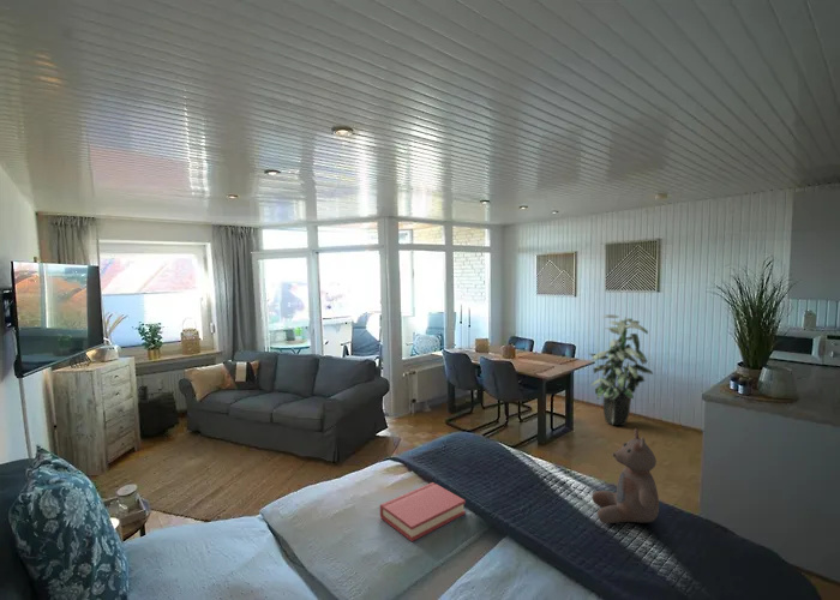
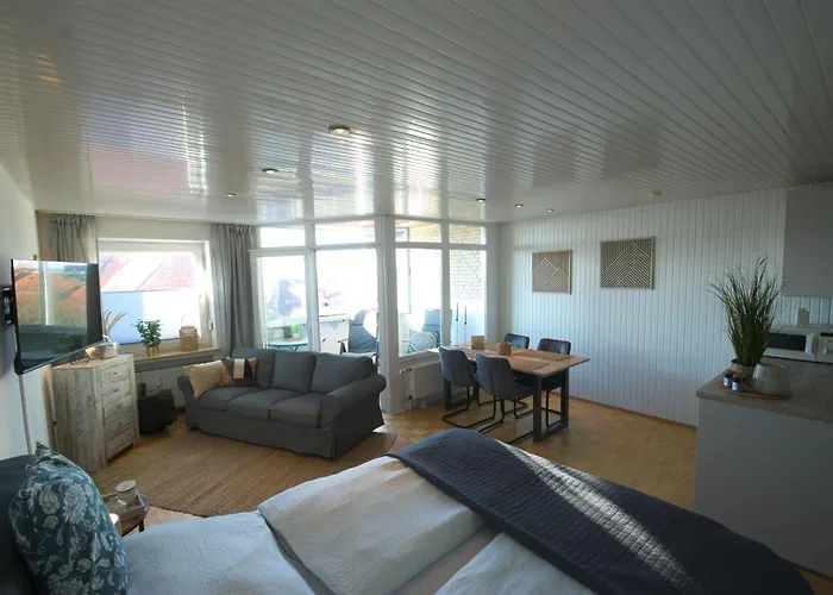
- hardback book [379,481,467,542]
- indoor plant [588,313,654,427]
- bear [590,427,660,524]
